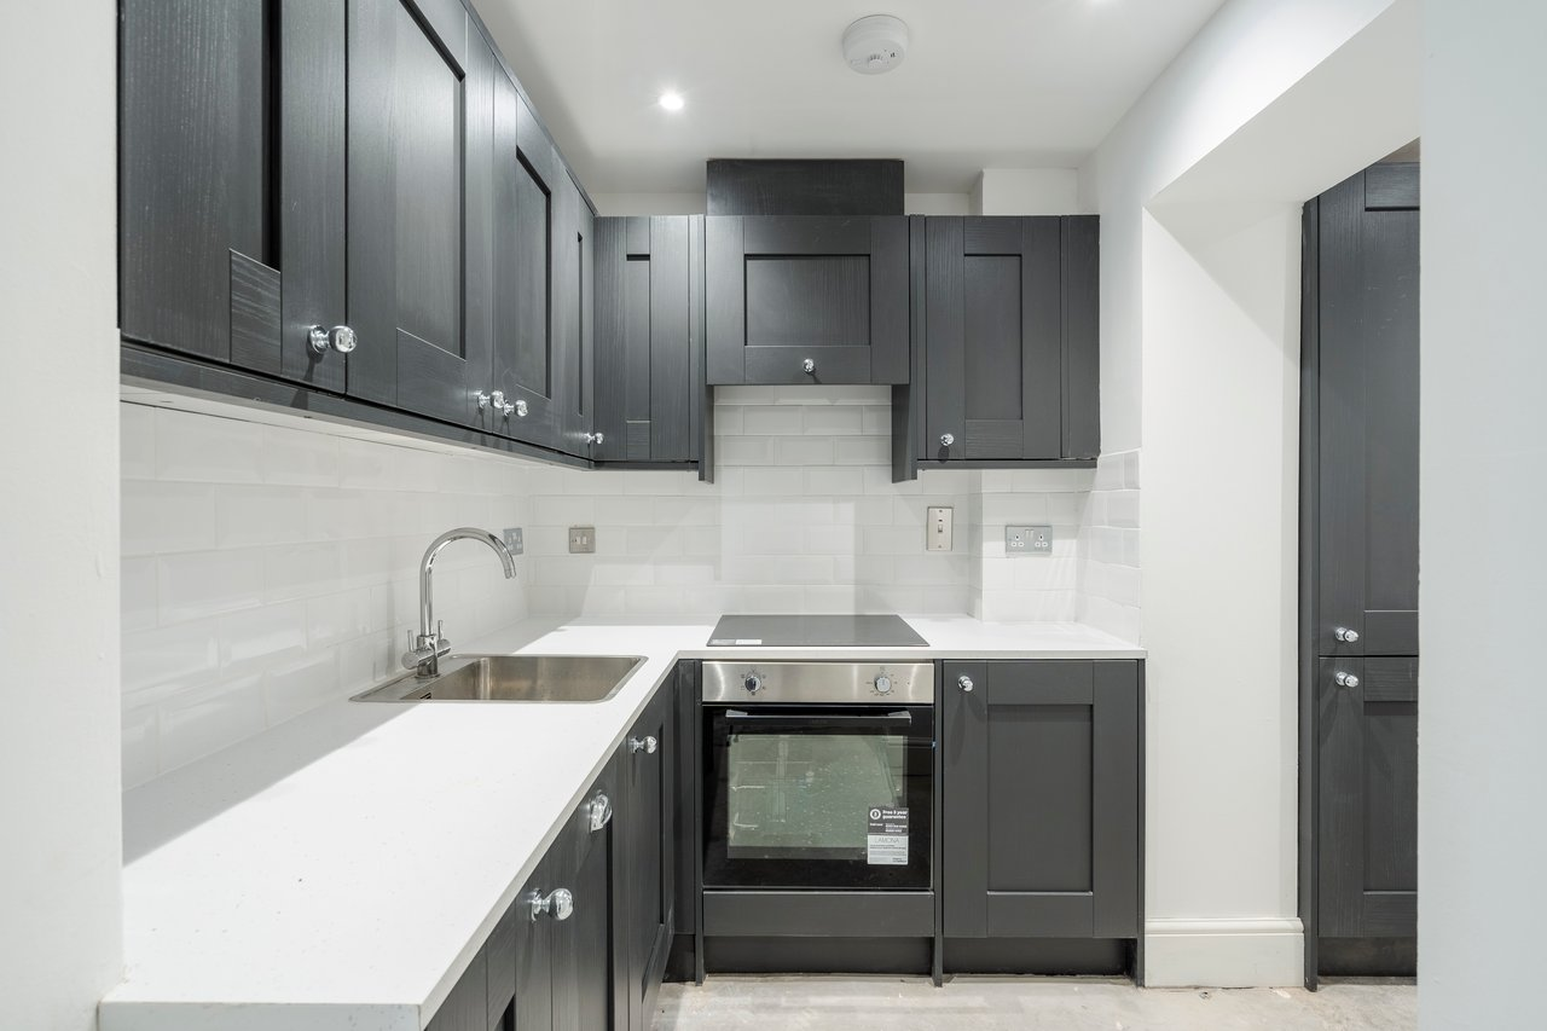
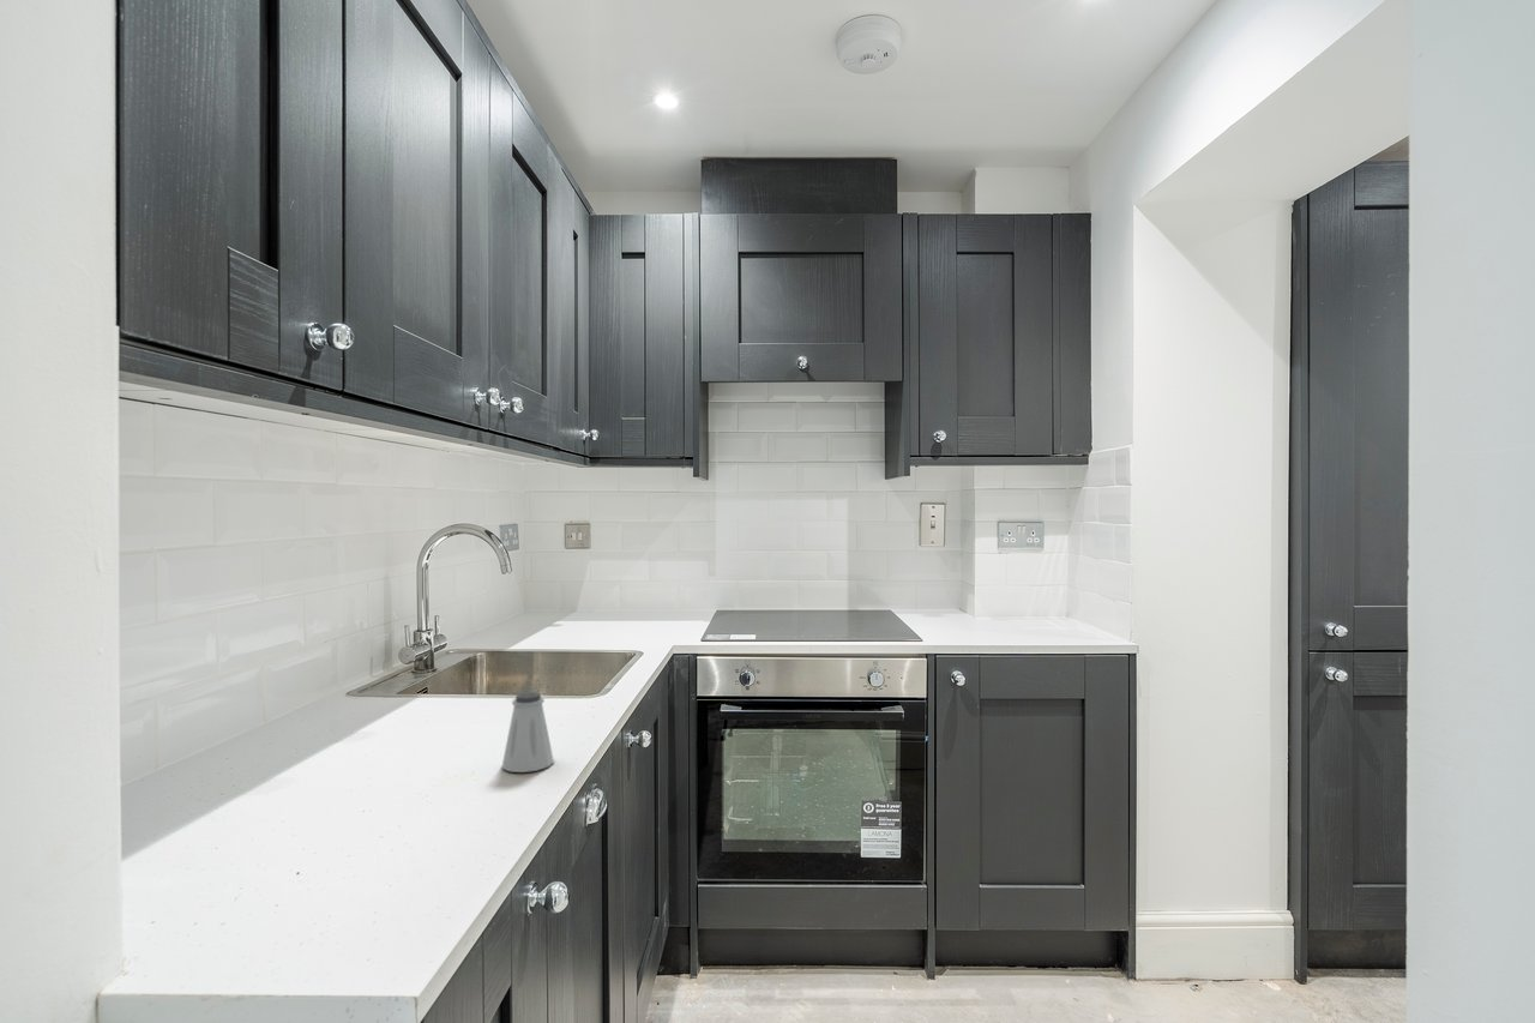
+ saltshaker [501,691,555,774]
